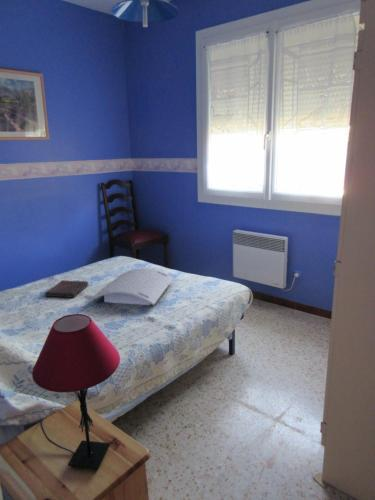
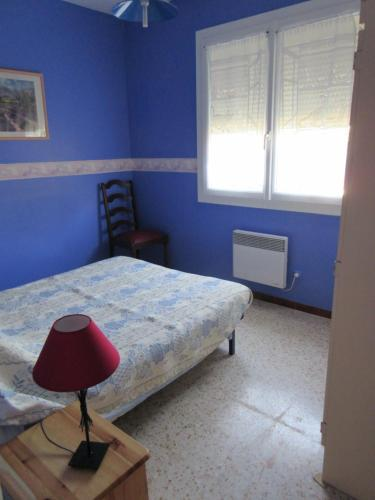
- book [44,279,89,299]
- serving tray [89,267,175,306]
